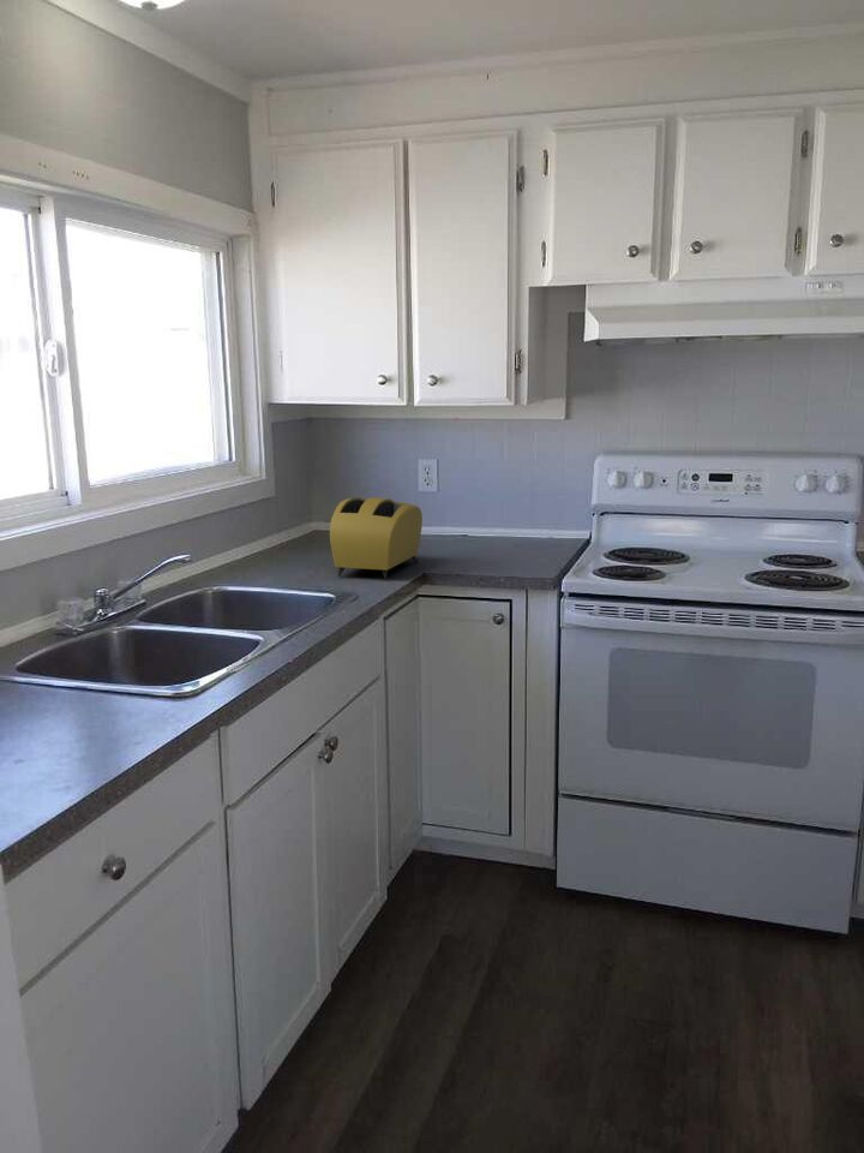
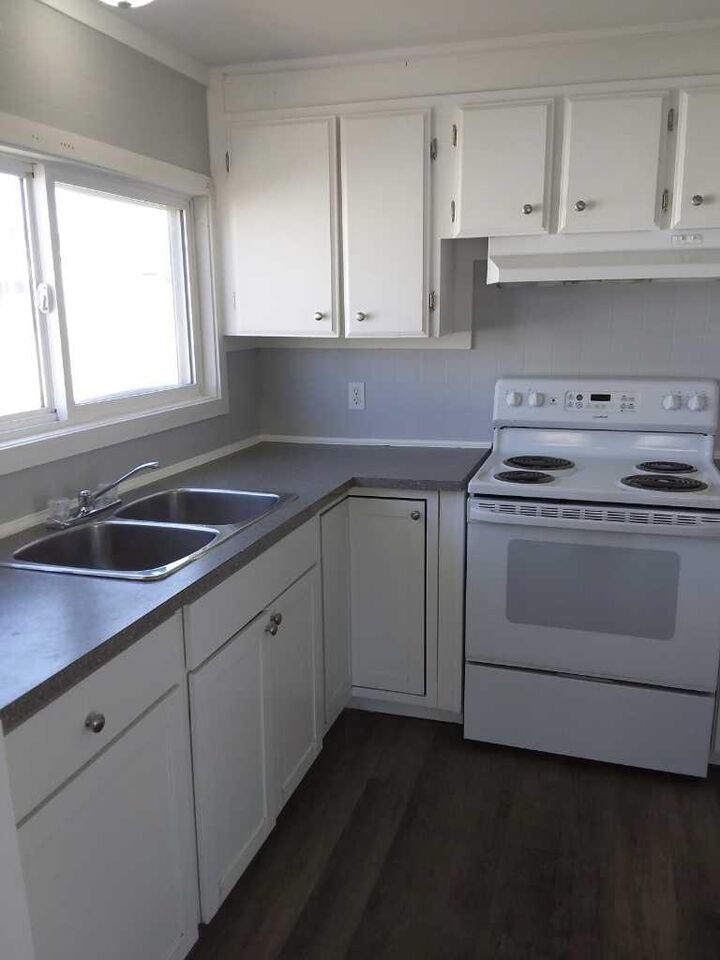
- toaster [329,496,424,580]
